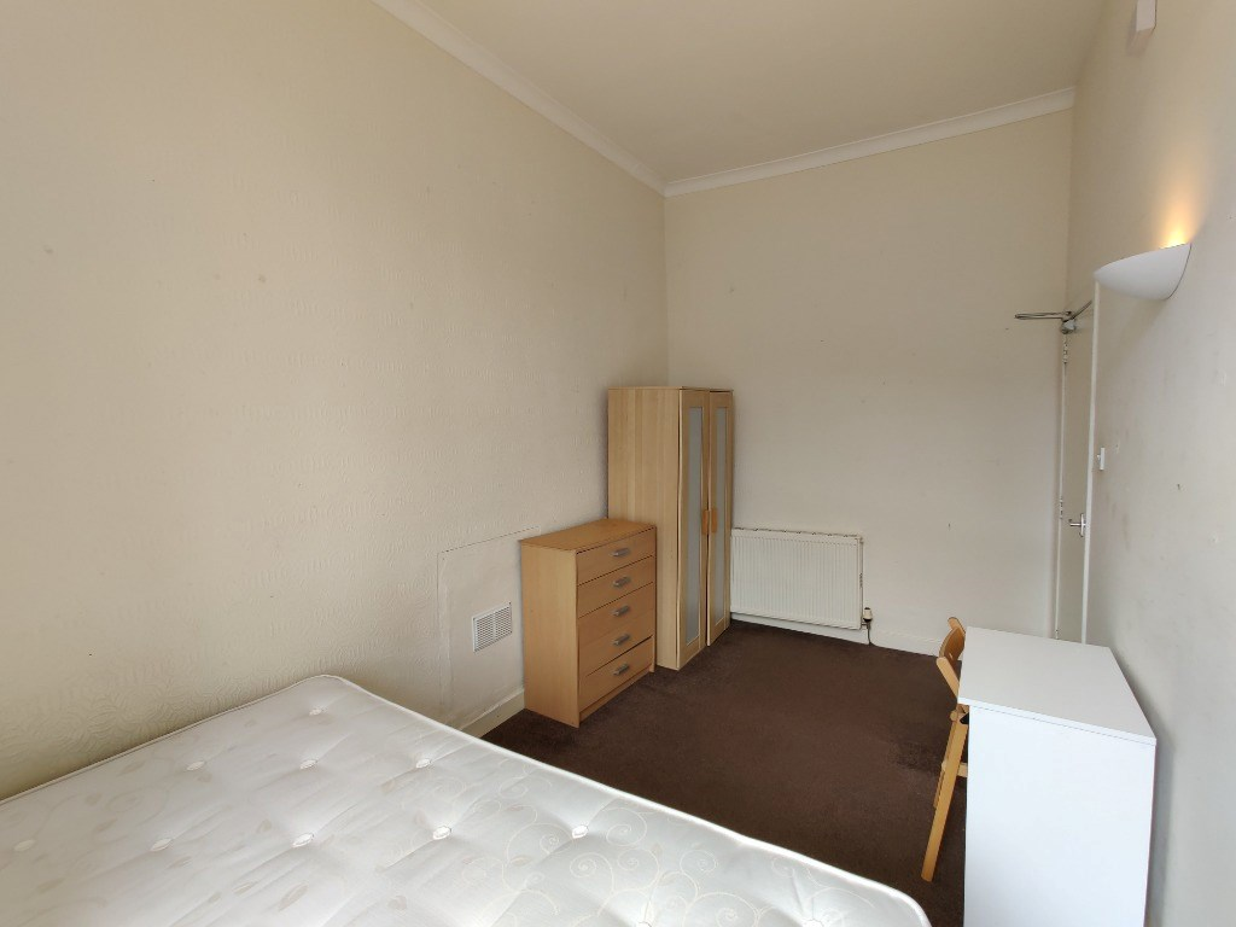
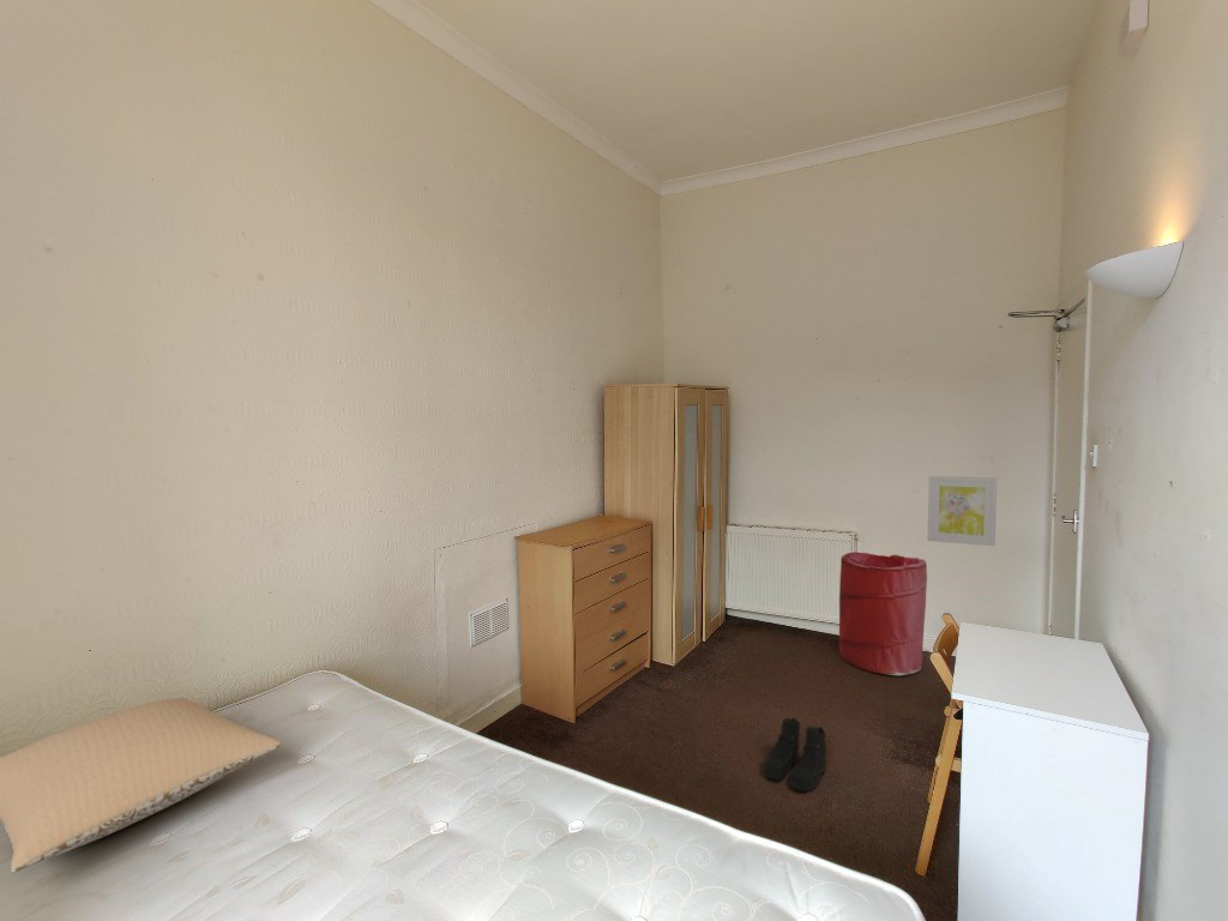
+ laundry hamper [838,552,928,676]
+ boots [763,716,827,793]
+ wall art [927,475,998,547]
+ pillow [0,697,282,873]
